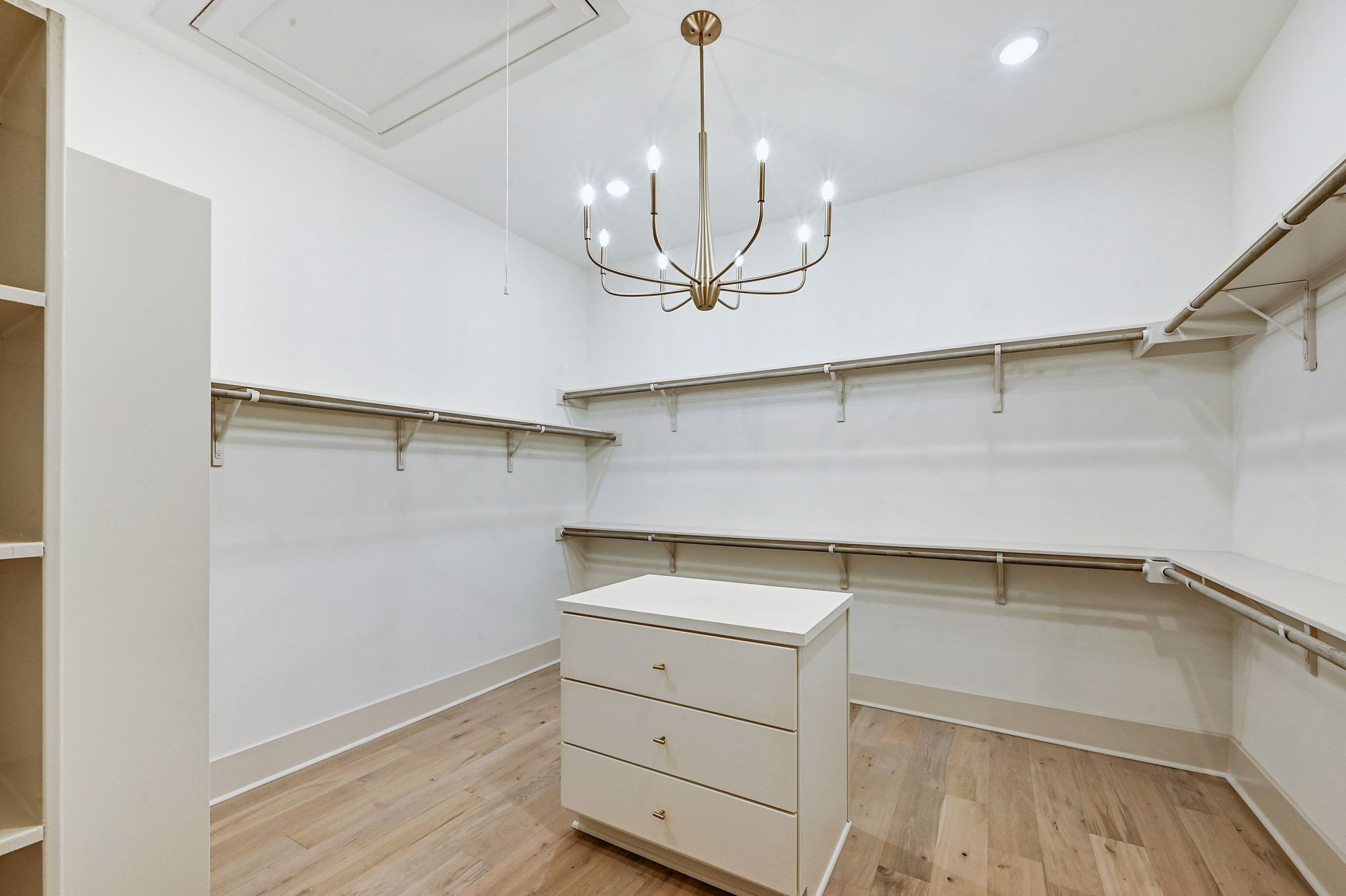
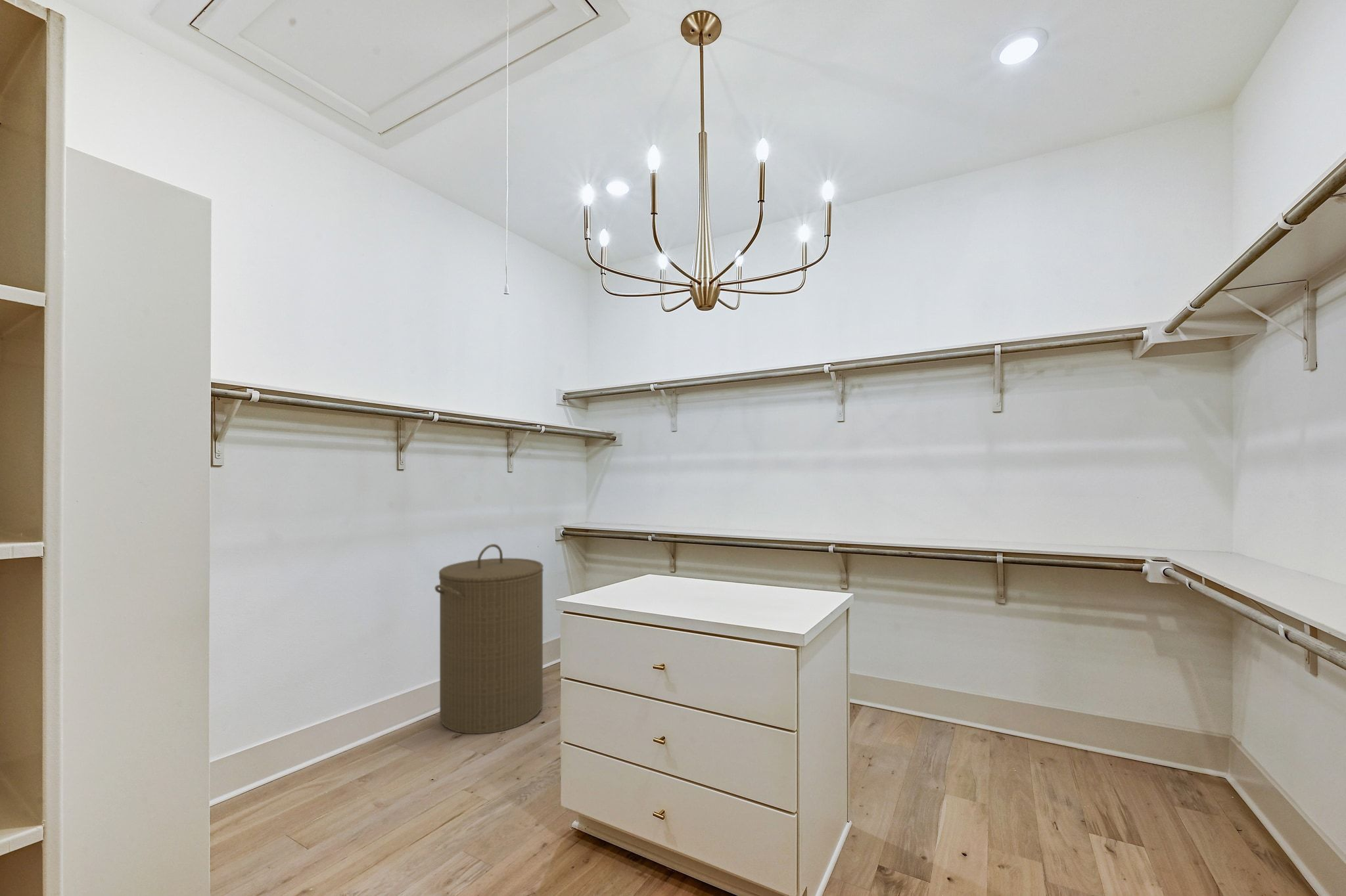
+ laundry hamper [434,543,544,734]
